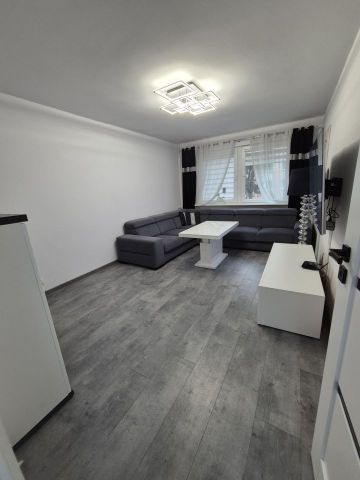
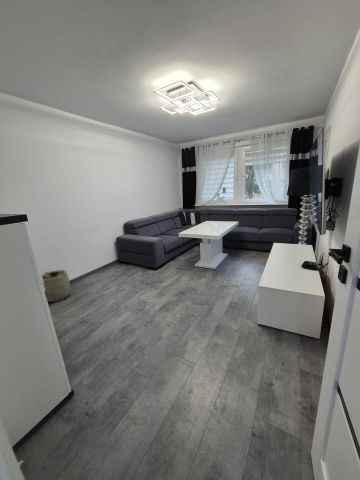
+ basket [41,269,72,303]
